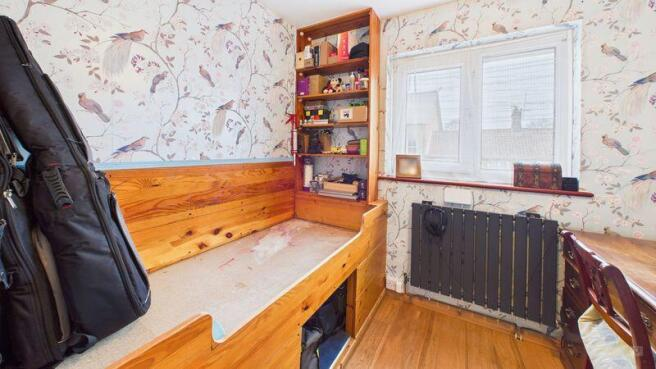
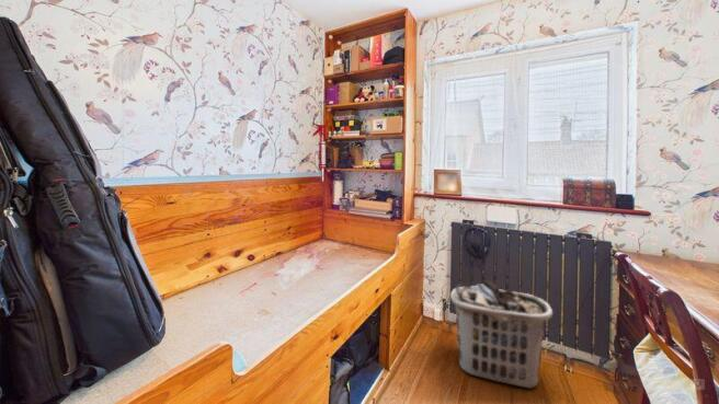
+ clothes hamper [449,280,555,390]
